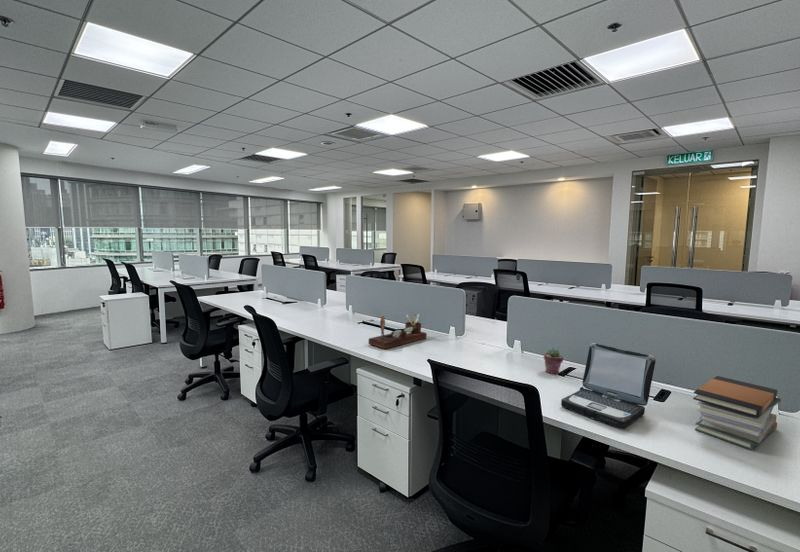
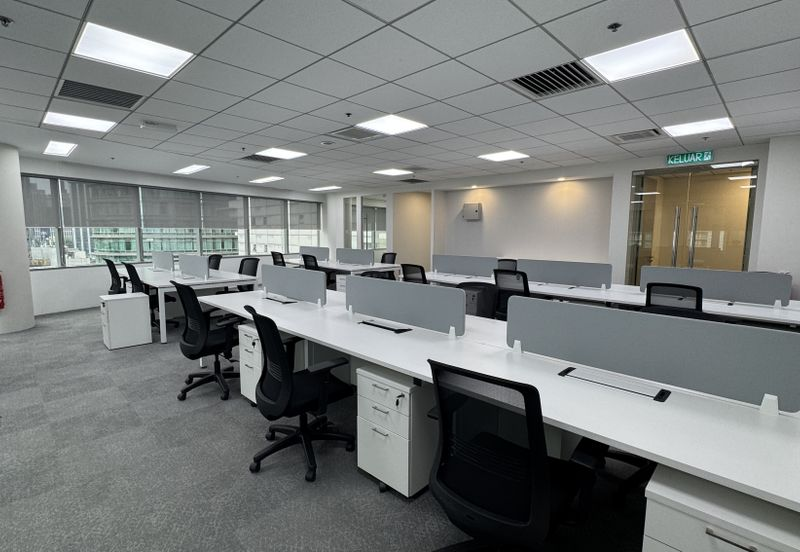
- potted succulent [543,347,565,375]
- laptop [560,342,657,429]
- book stack [692,375,782,451]
- desk organizer [368,313,428,350]
